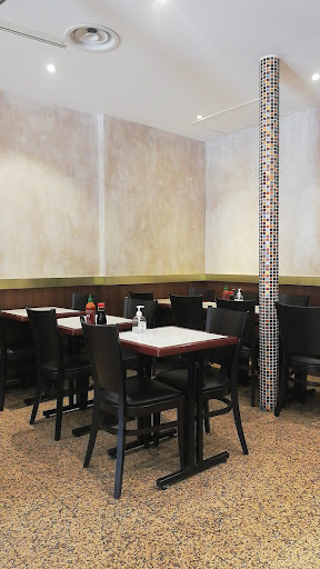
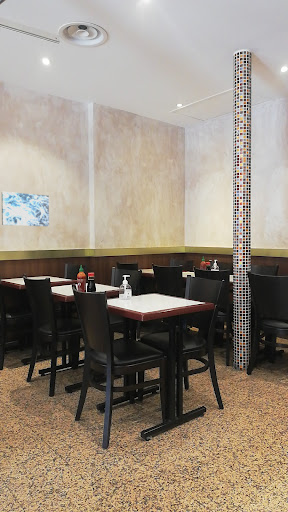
+ wall art [1,191,50,227]
